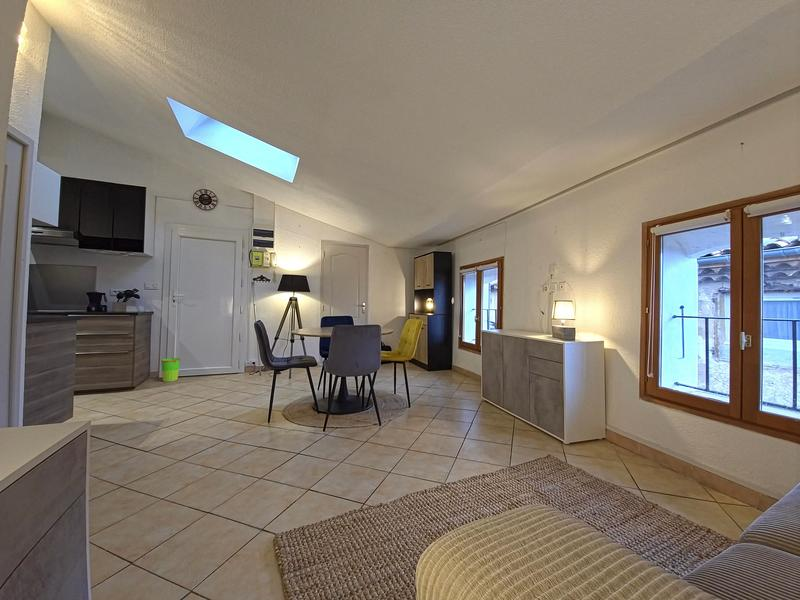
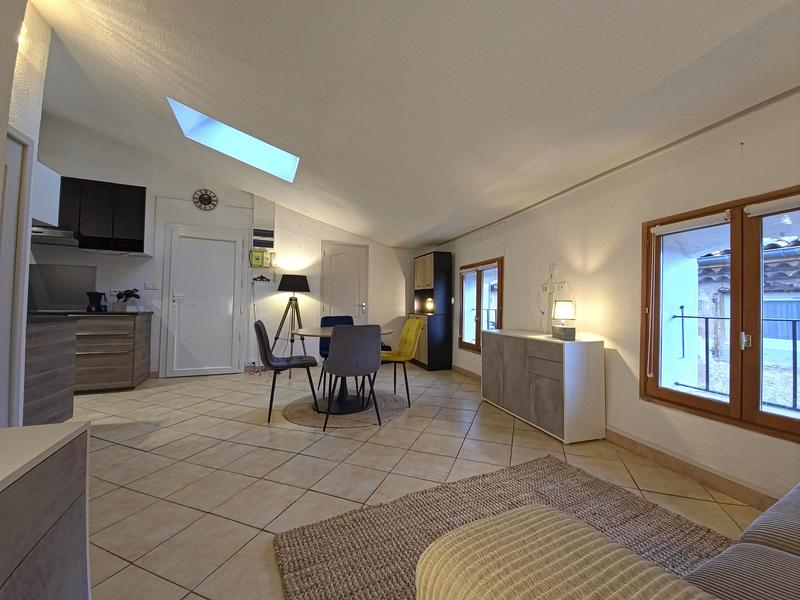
- waste bin [160,357,181,383]
